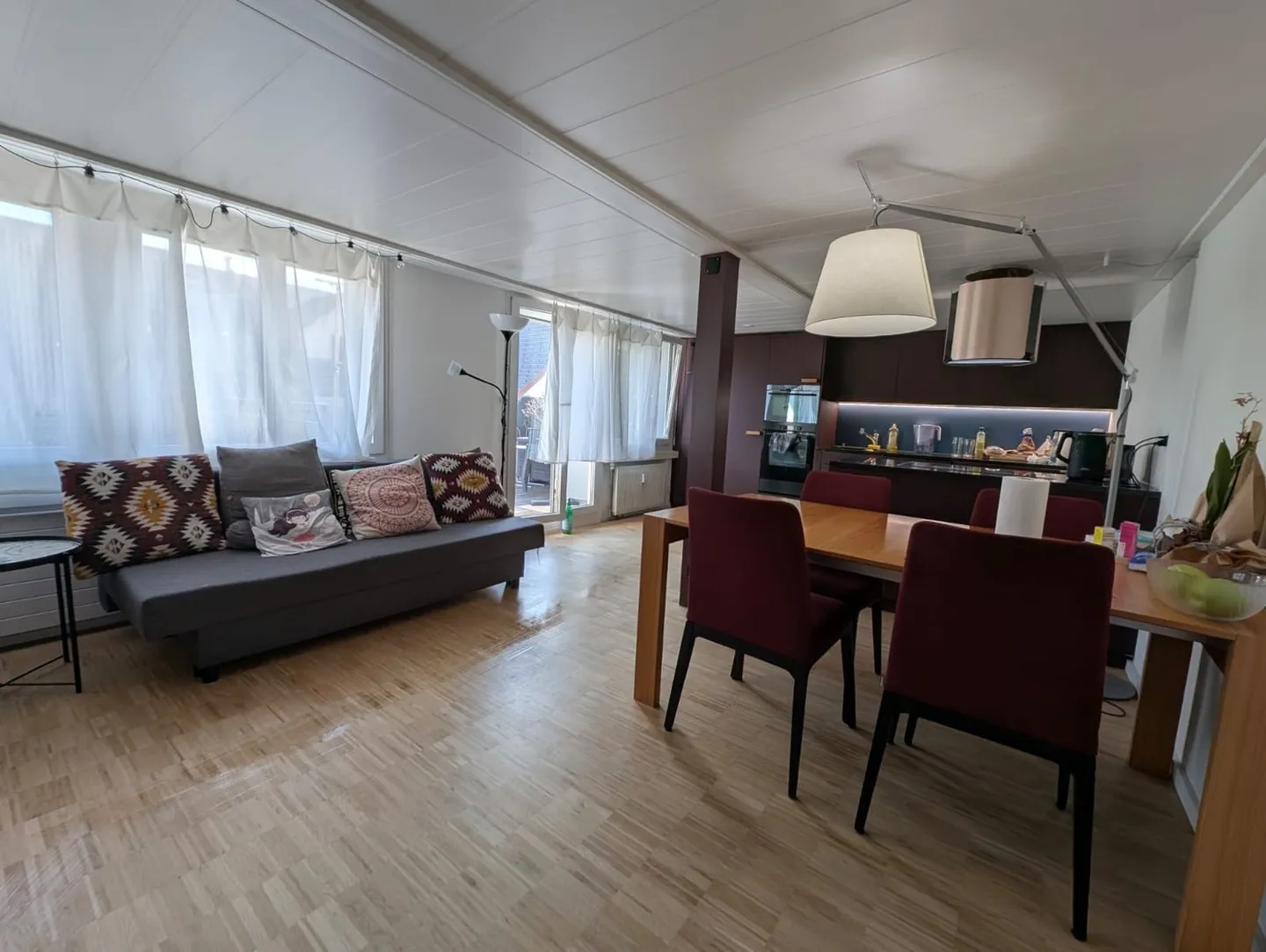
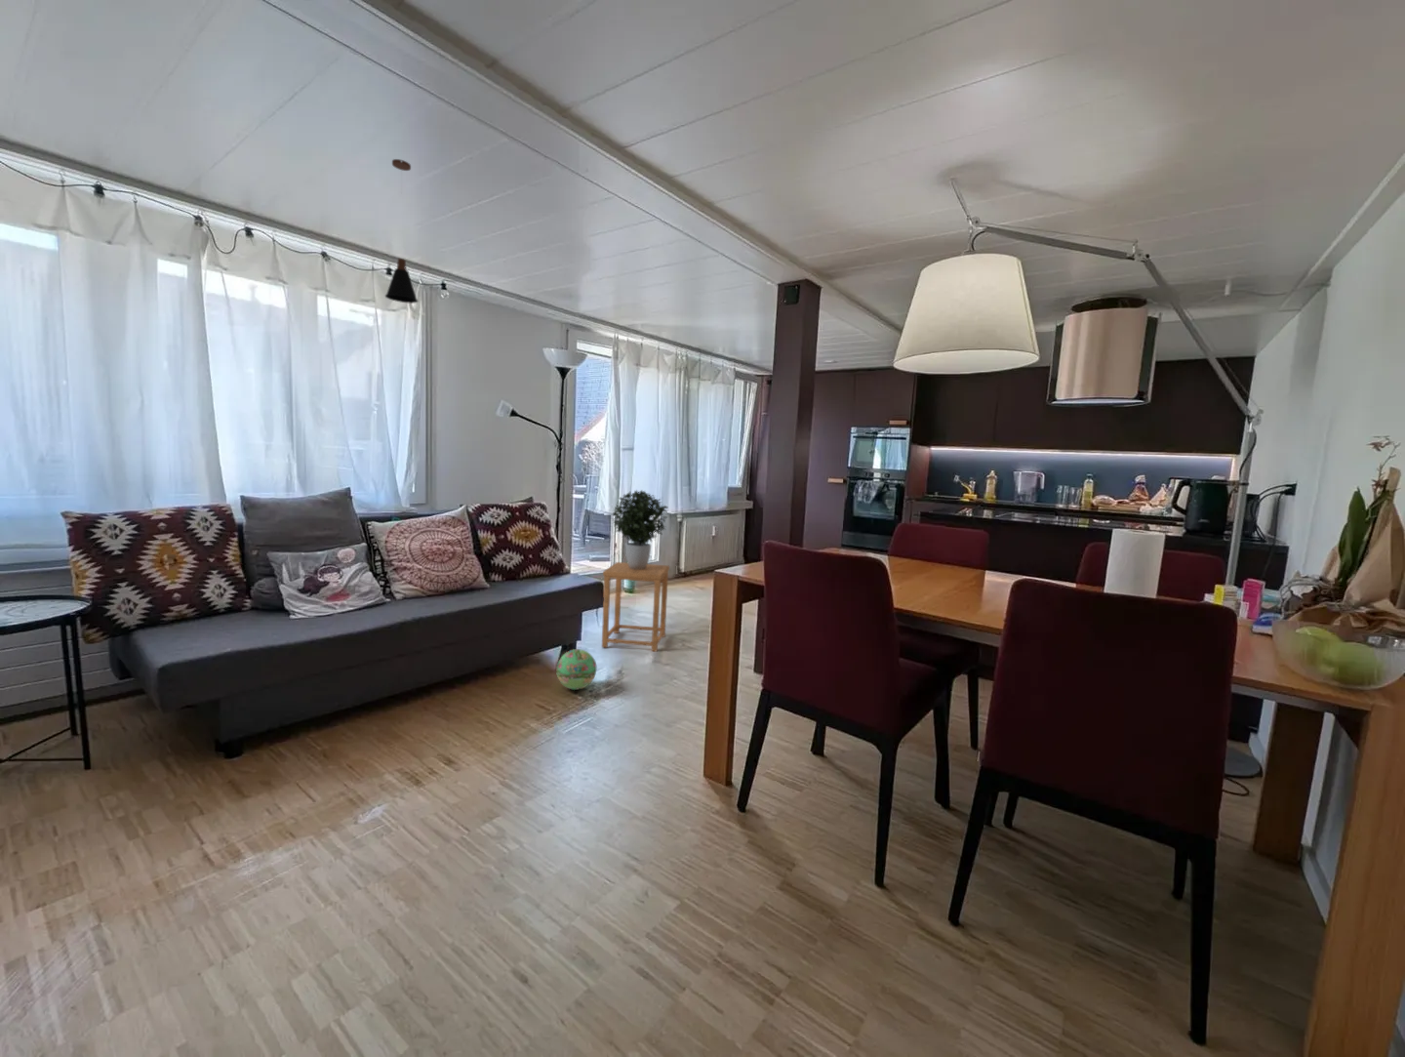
+ ball [555,648,598,691]
+ side table [602,561,670,653]
+ potted plant [610,489,669,570]
+ pendant lamp [384,158,418,304]
